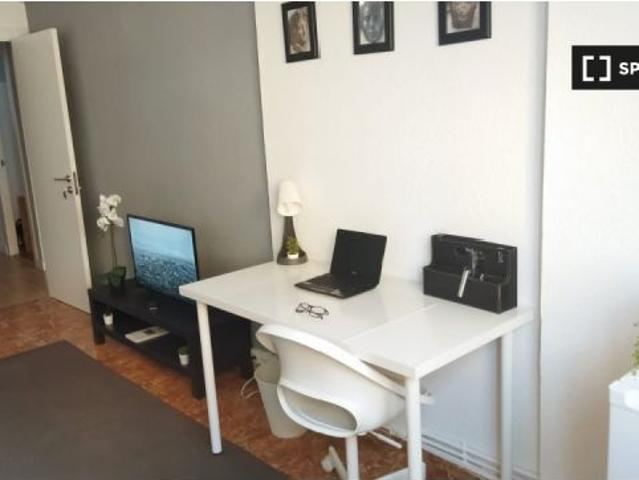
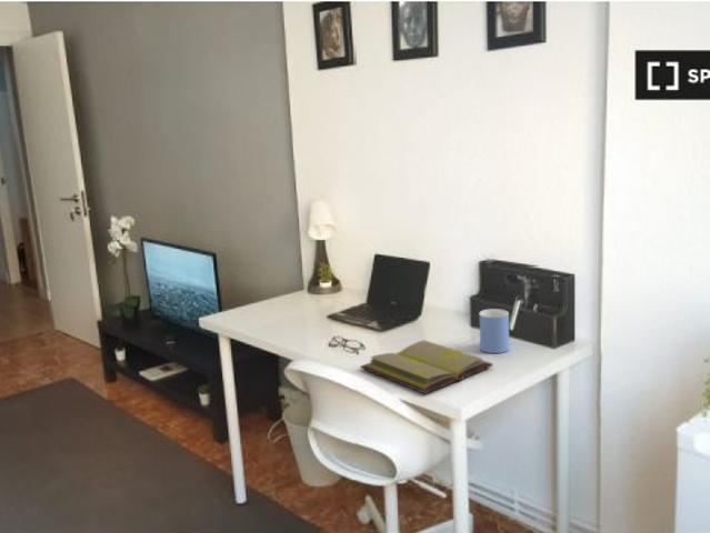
+ mug [479,308,510,354]
+ diary [360,339,493,395]
